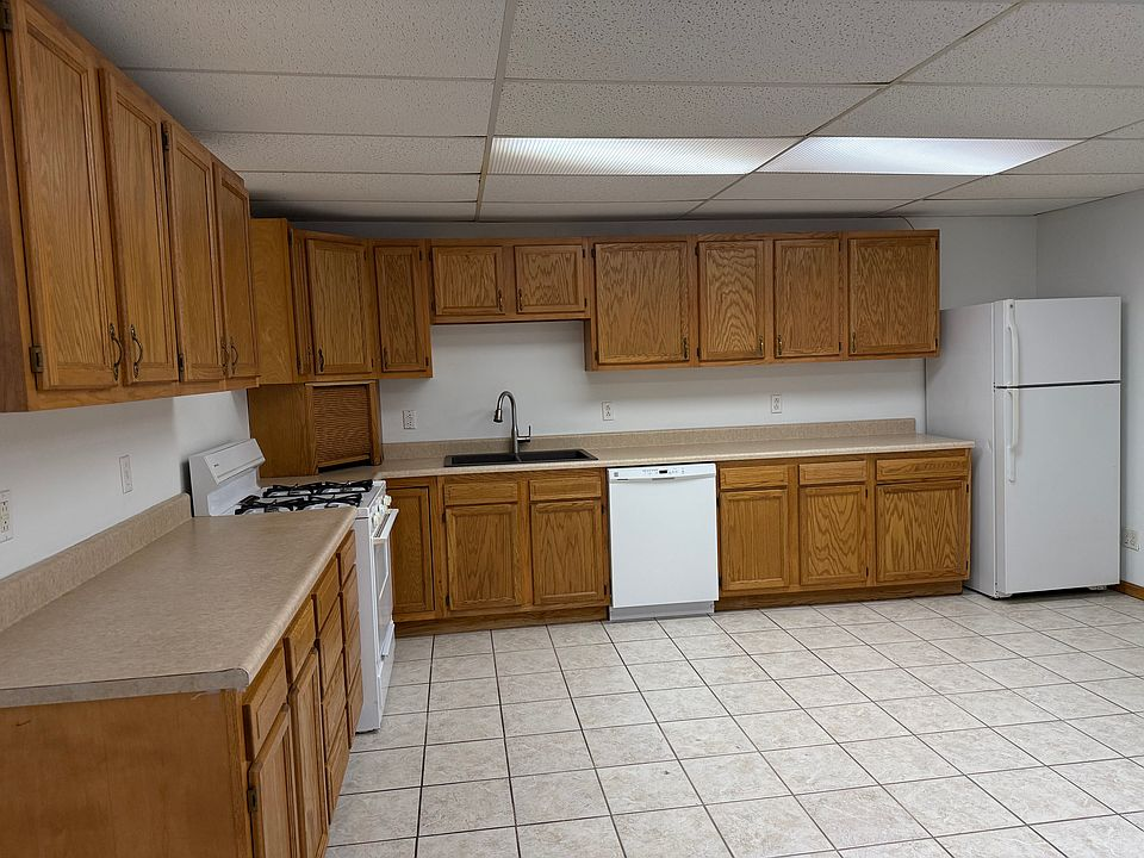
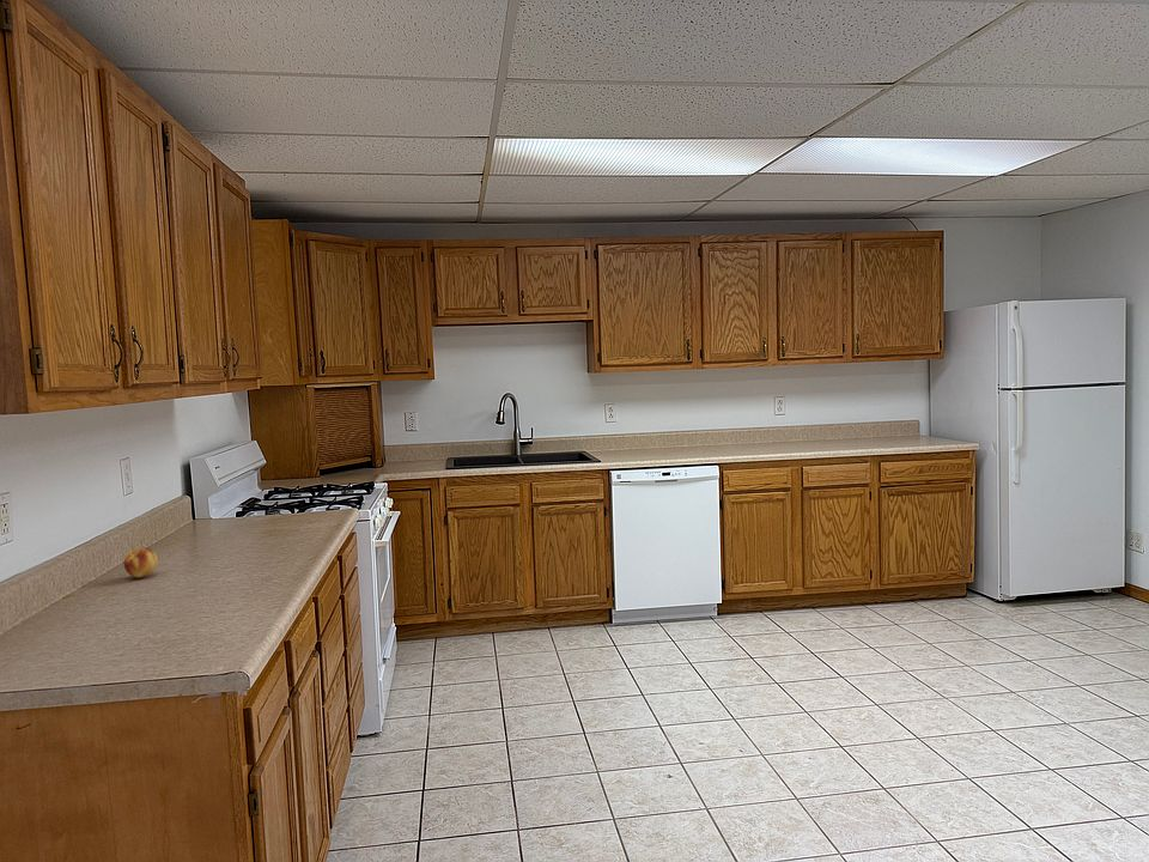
+ fruit [122,546,159,578]
